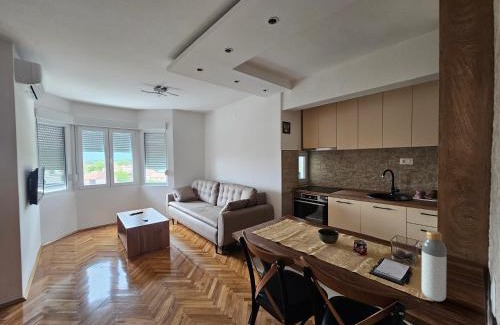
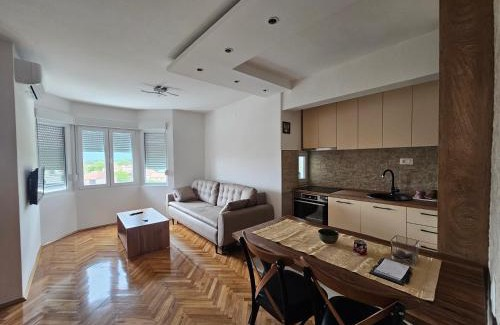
- bottle [421,230,447,302]
